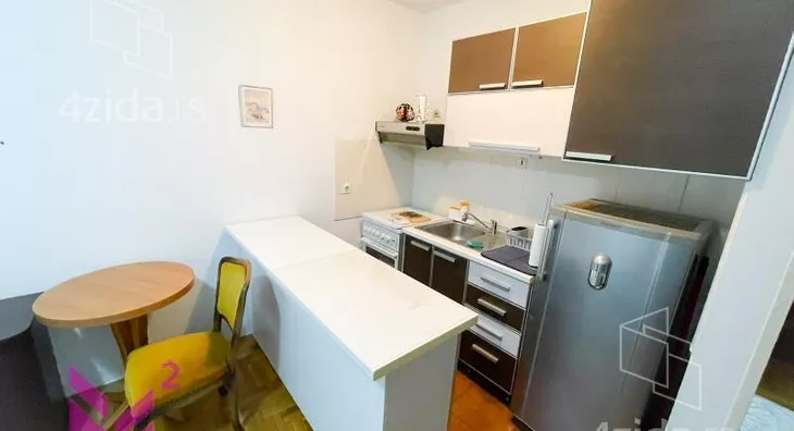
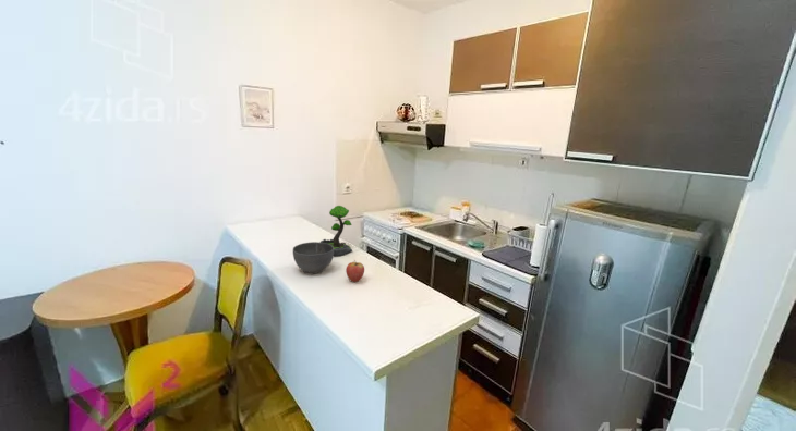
+ plant [318,205,353,257]
+ bowl [292,241,335,274]
+ fruit [345,259,365,283]
